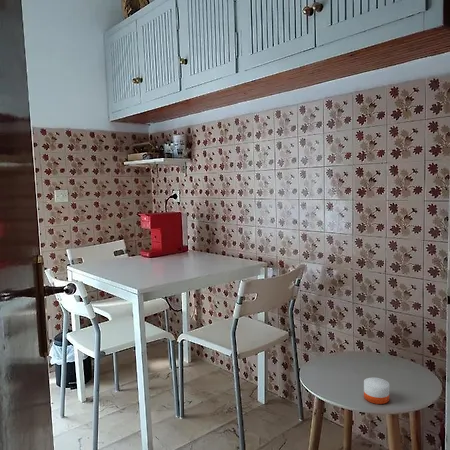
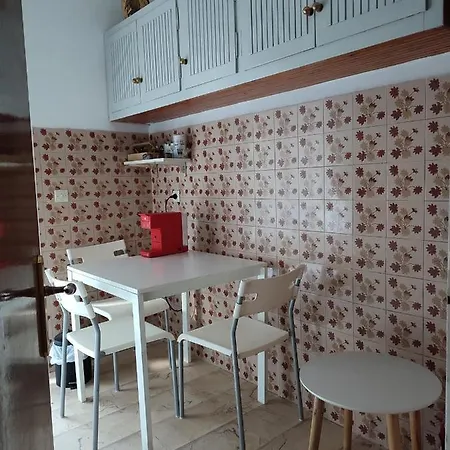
- candle [363,377,390,405]
